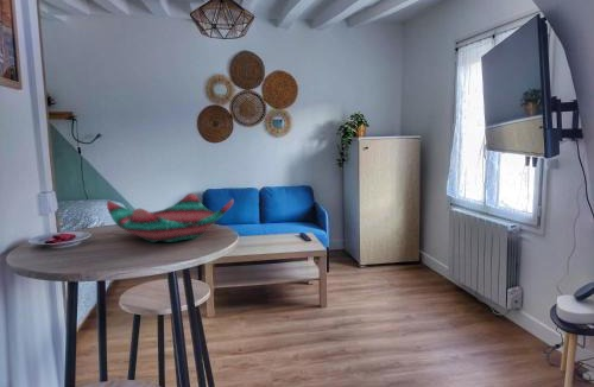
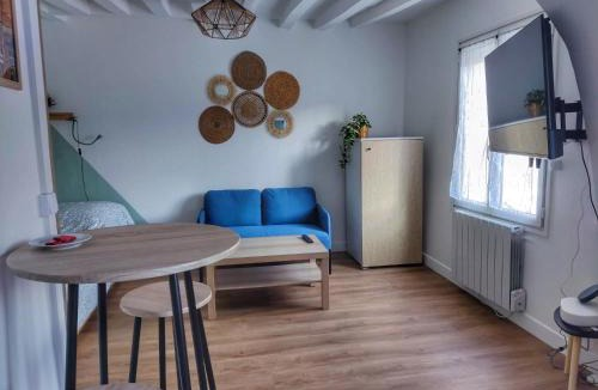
- decorative bowl [106,192,234,243]
